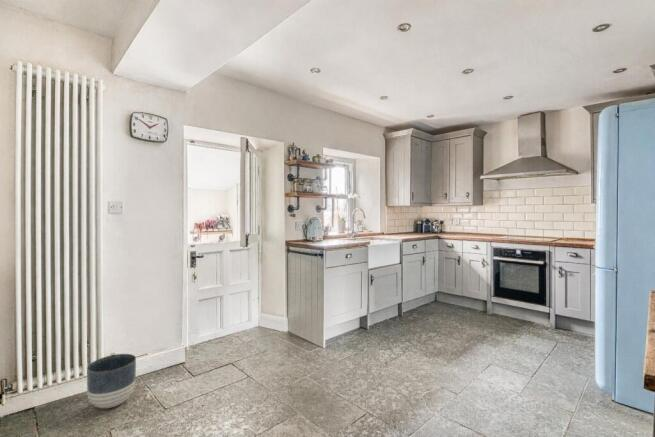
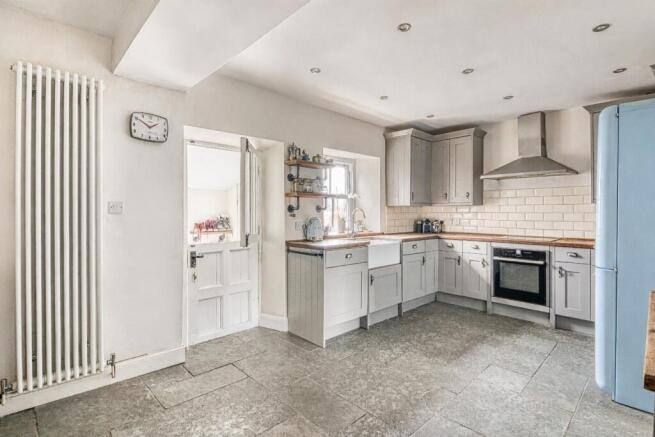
- planter [86,353,137,409]
